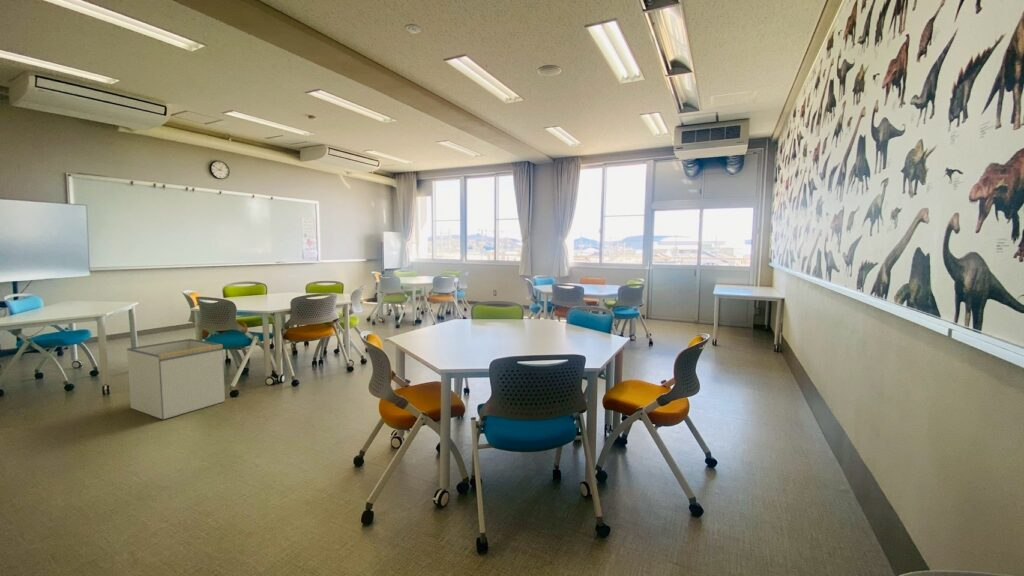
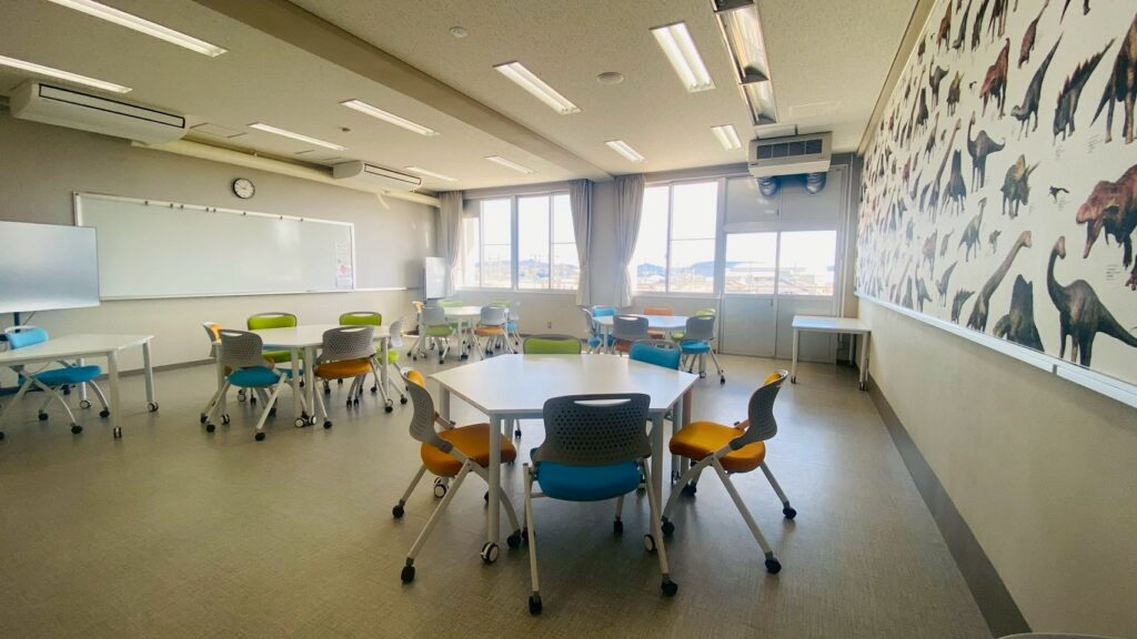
- storage bin [126,338,226,420]
